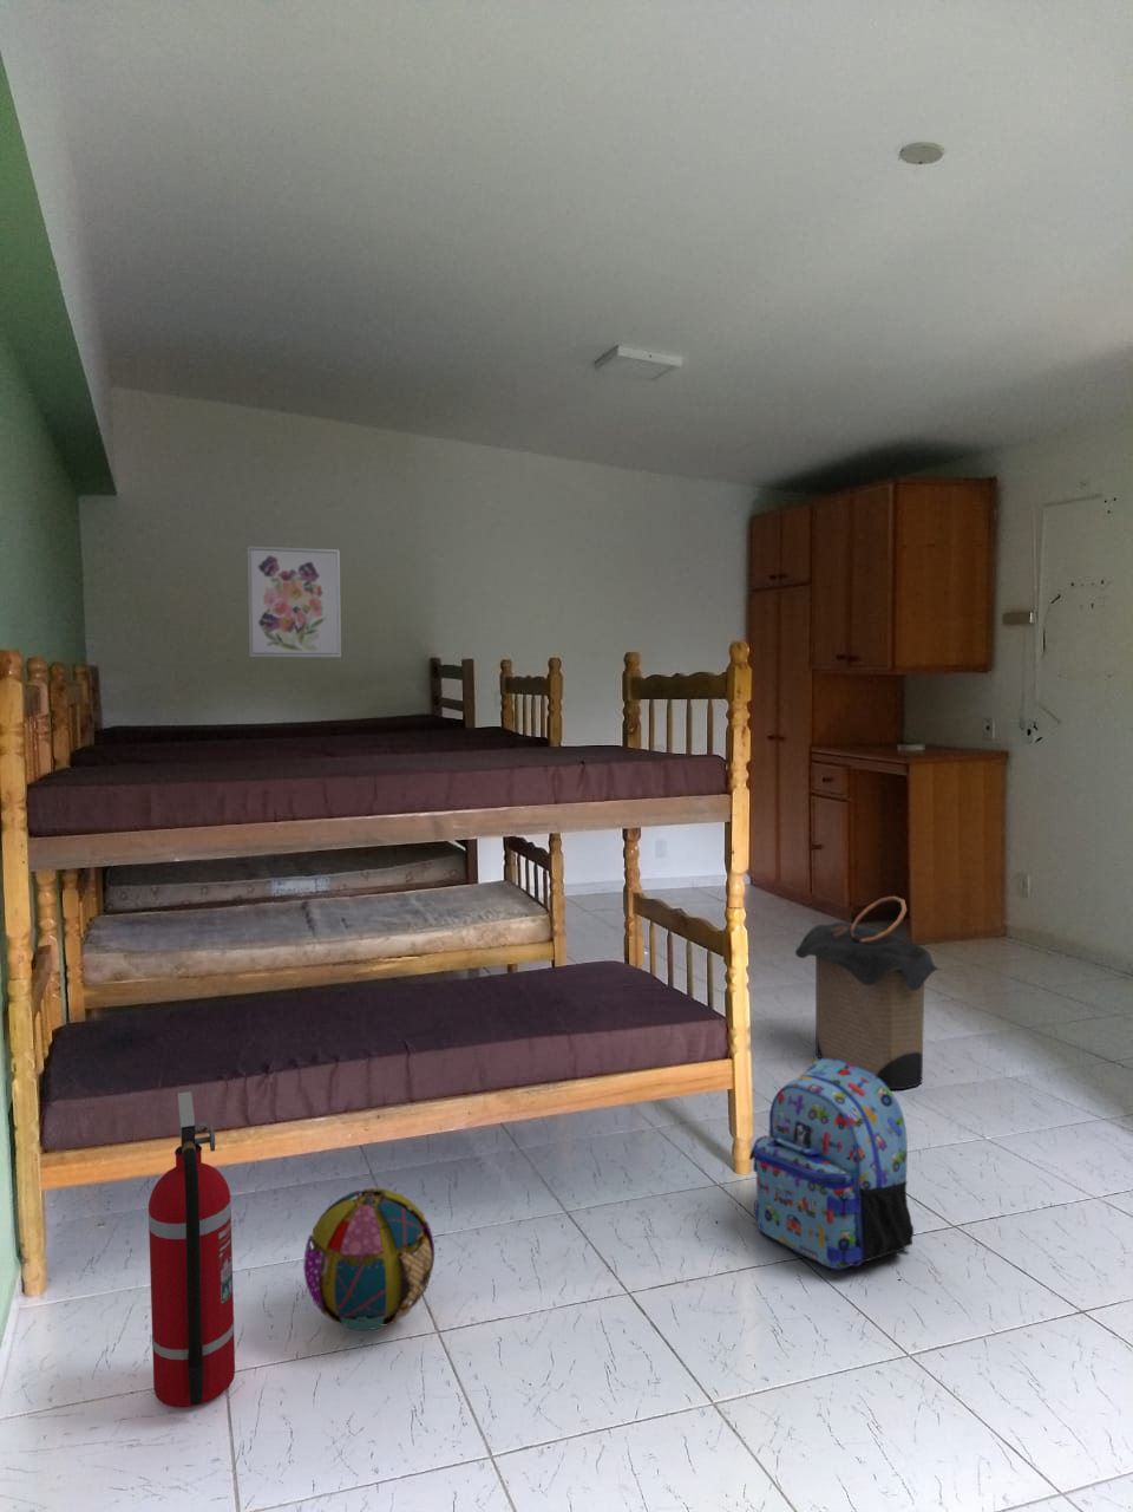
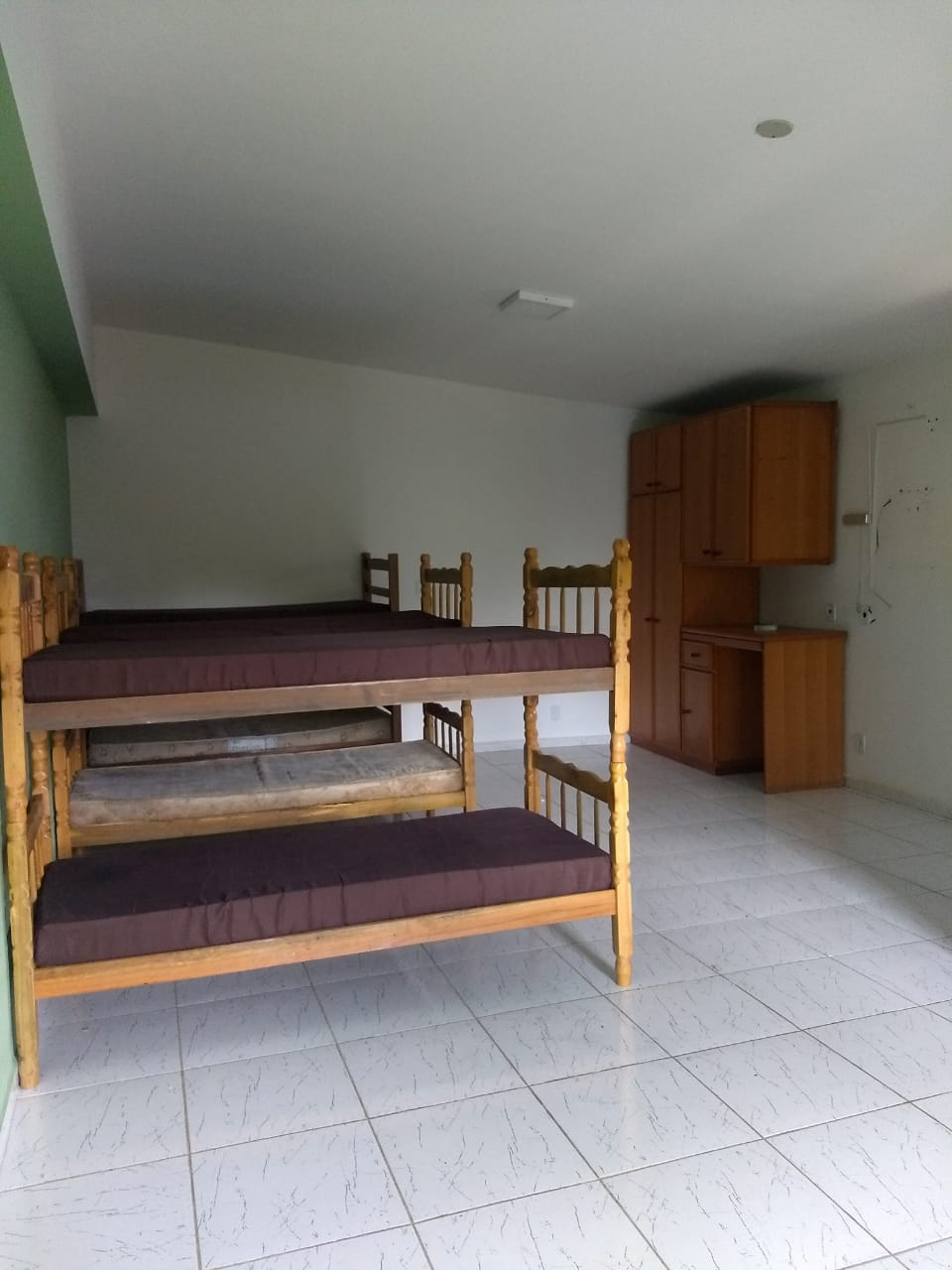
- wall art [246,545,343,658]
- fire extinguisher [148,1091,236,1408]
- laundry hamper [794,895,941,1091]
- ball [302,1187,436,1331]
- backpack [749,1058,915,1270]
